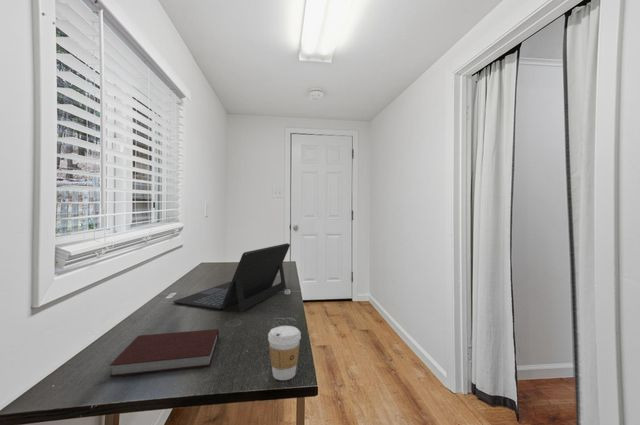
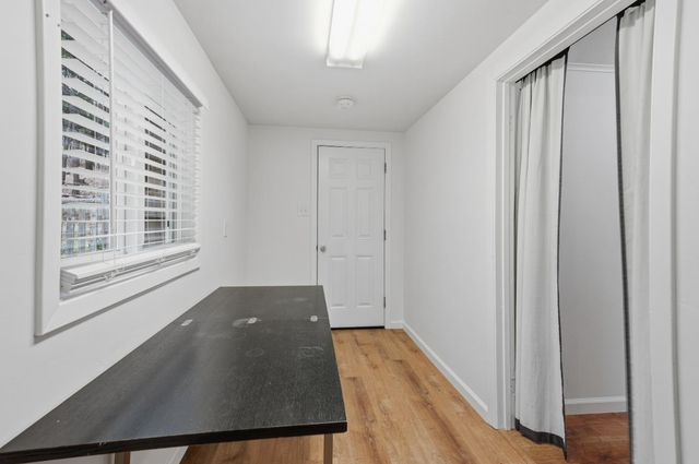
- notebook [108,328,220,378]
- coffee cup [267,325,302,381]
- laptop [172,242,291,313]
